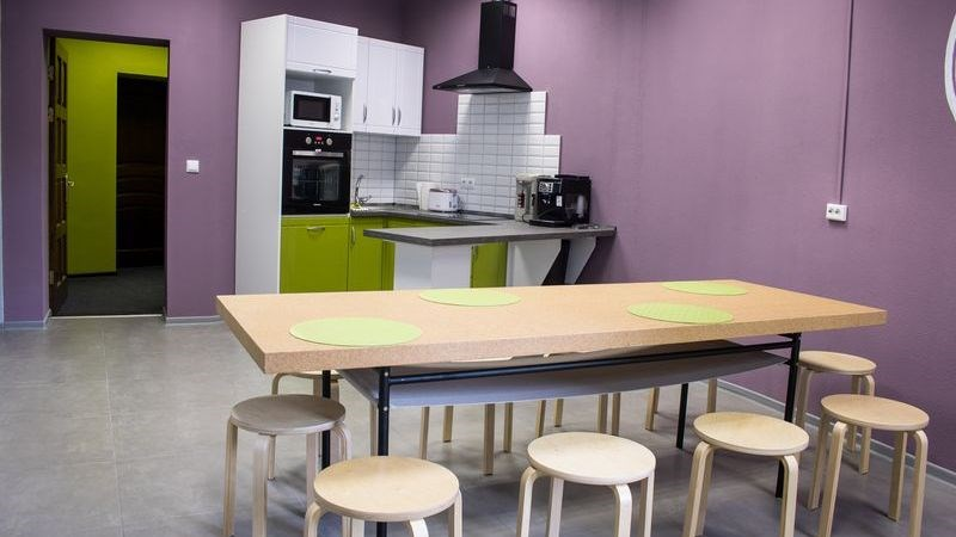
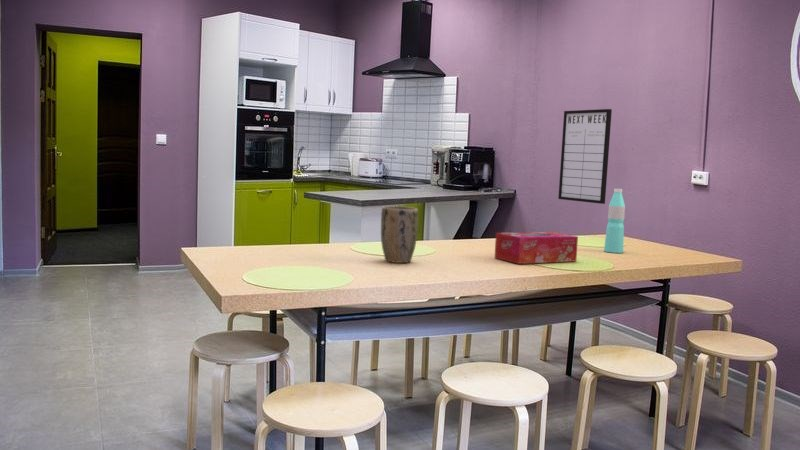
+ water bottle [603,188,626,254]
+ writing board [557,108,613,205]
+ plant pot [380,205,419,264]
+ tissue box [494,231,579,265]
